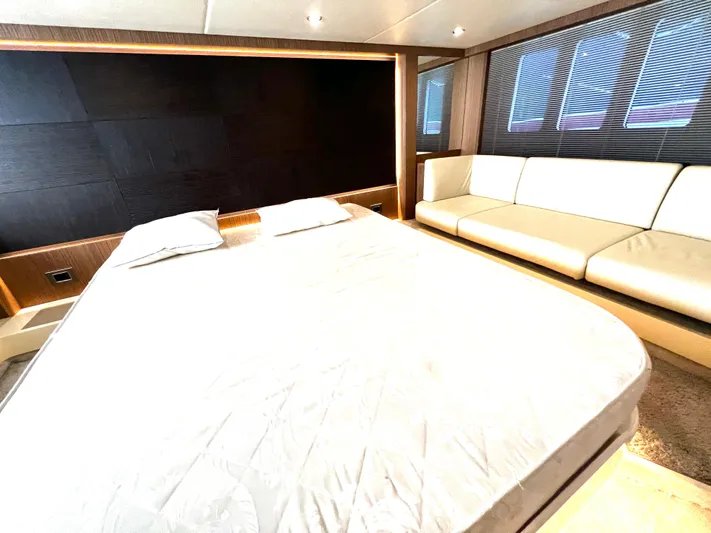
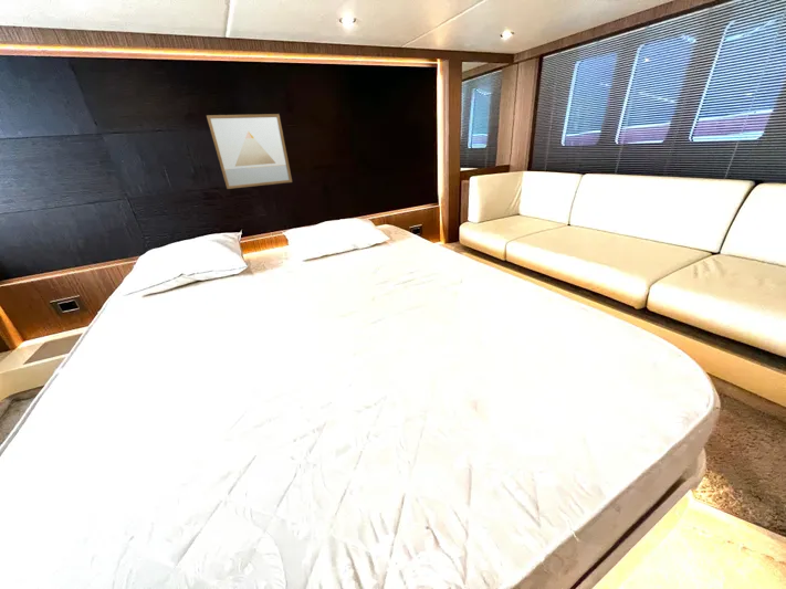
+ wall art [206,113,293,190]
